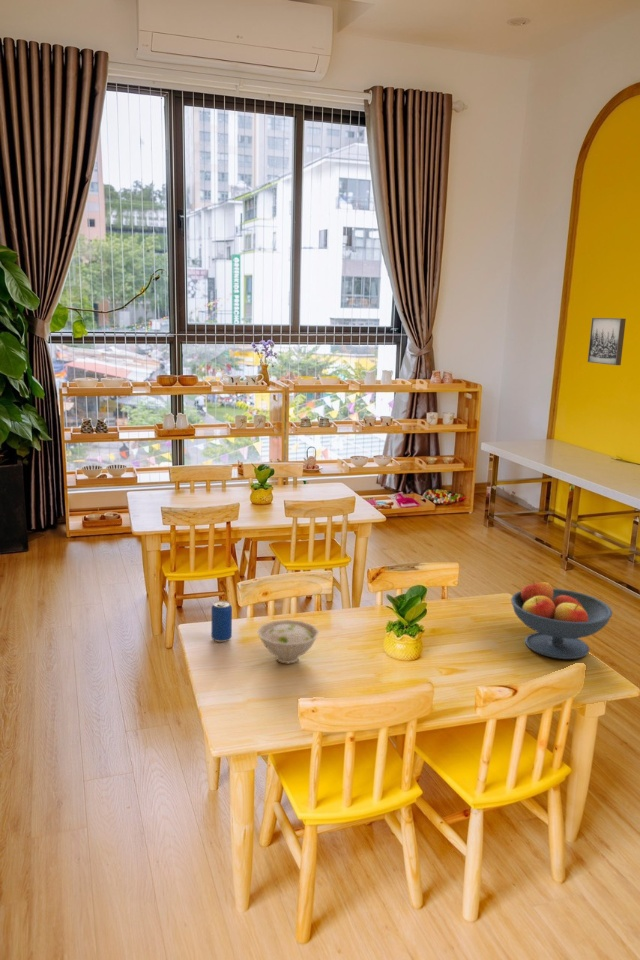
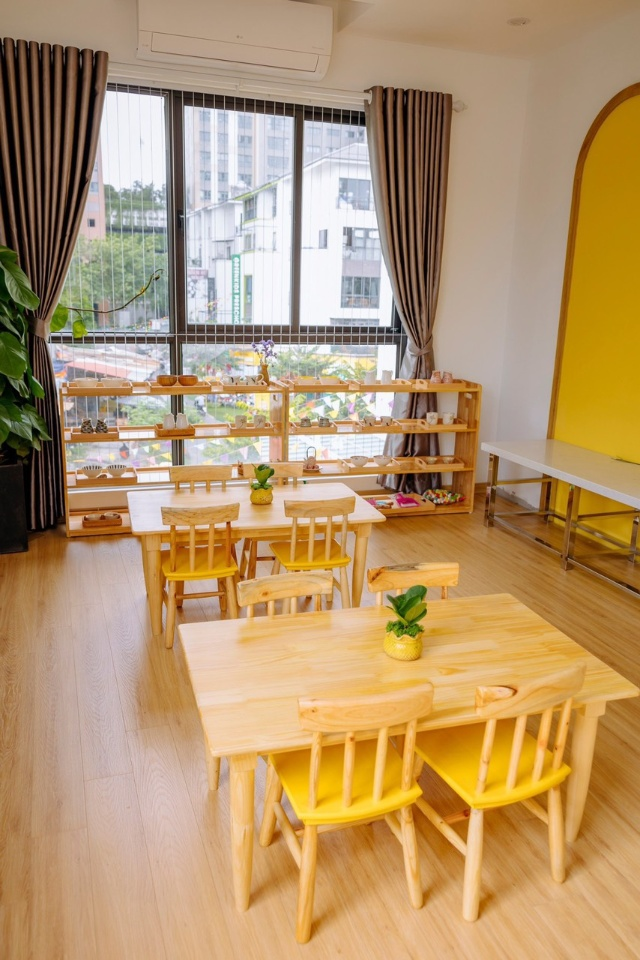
- bowl [256,619,320,664]
- wall art [587,317,627,366]
- fruit bowl [510,579,613,660]
- beverage can [210,600,233,643]
